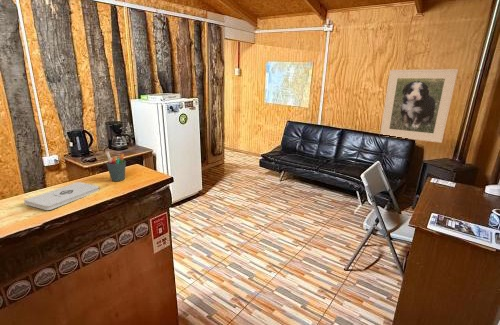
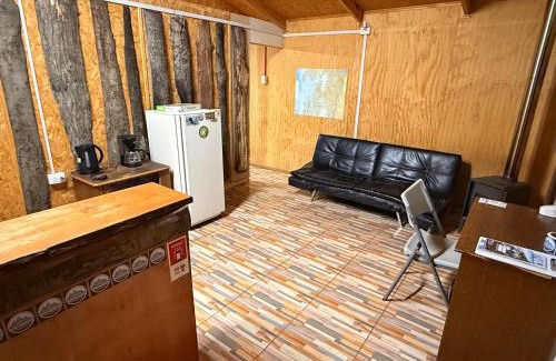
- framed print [379,68,459,144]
- pen holder [105,150,127,182]
- notepad [23,181,100,211]
